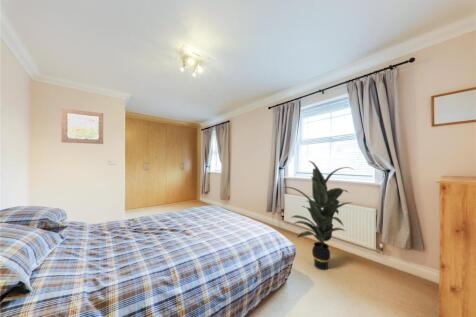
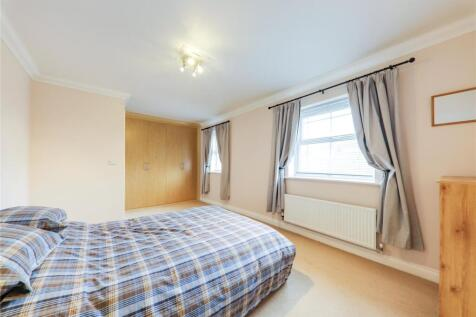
- indoor plant [283,160,356,271]
- wall art [60,107,104,145]
